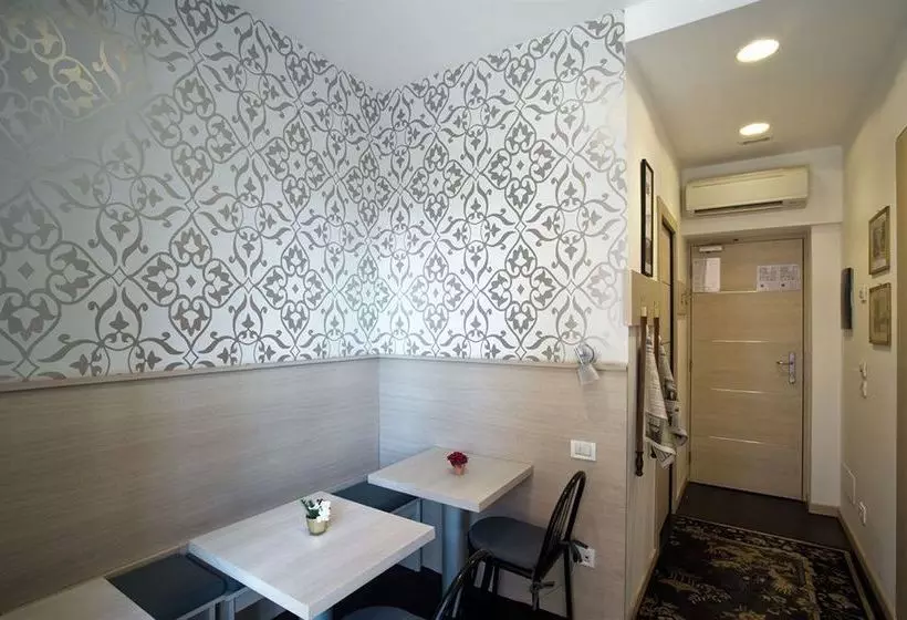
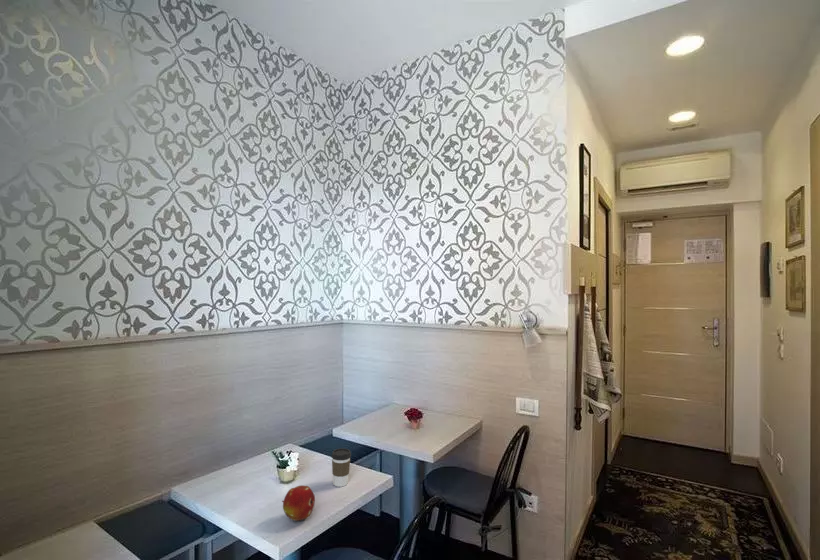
+ coffee cup [331,447,352,488]
+ fruit [281,484,316,522]
